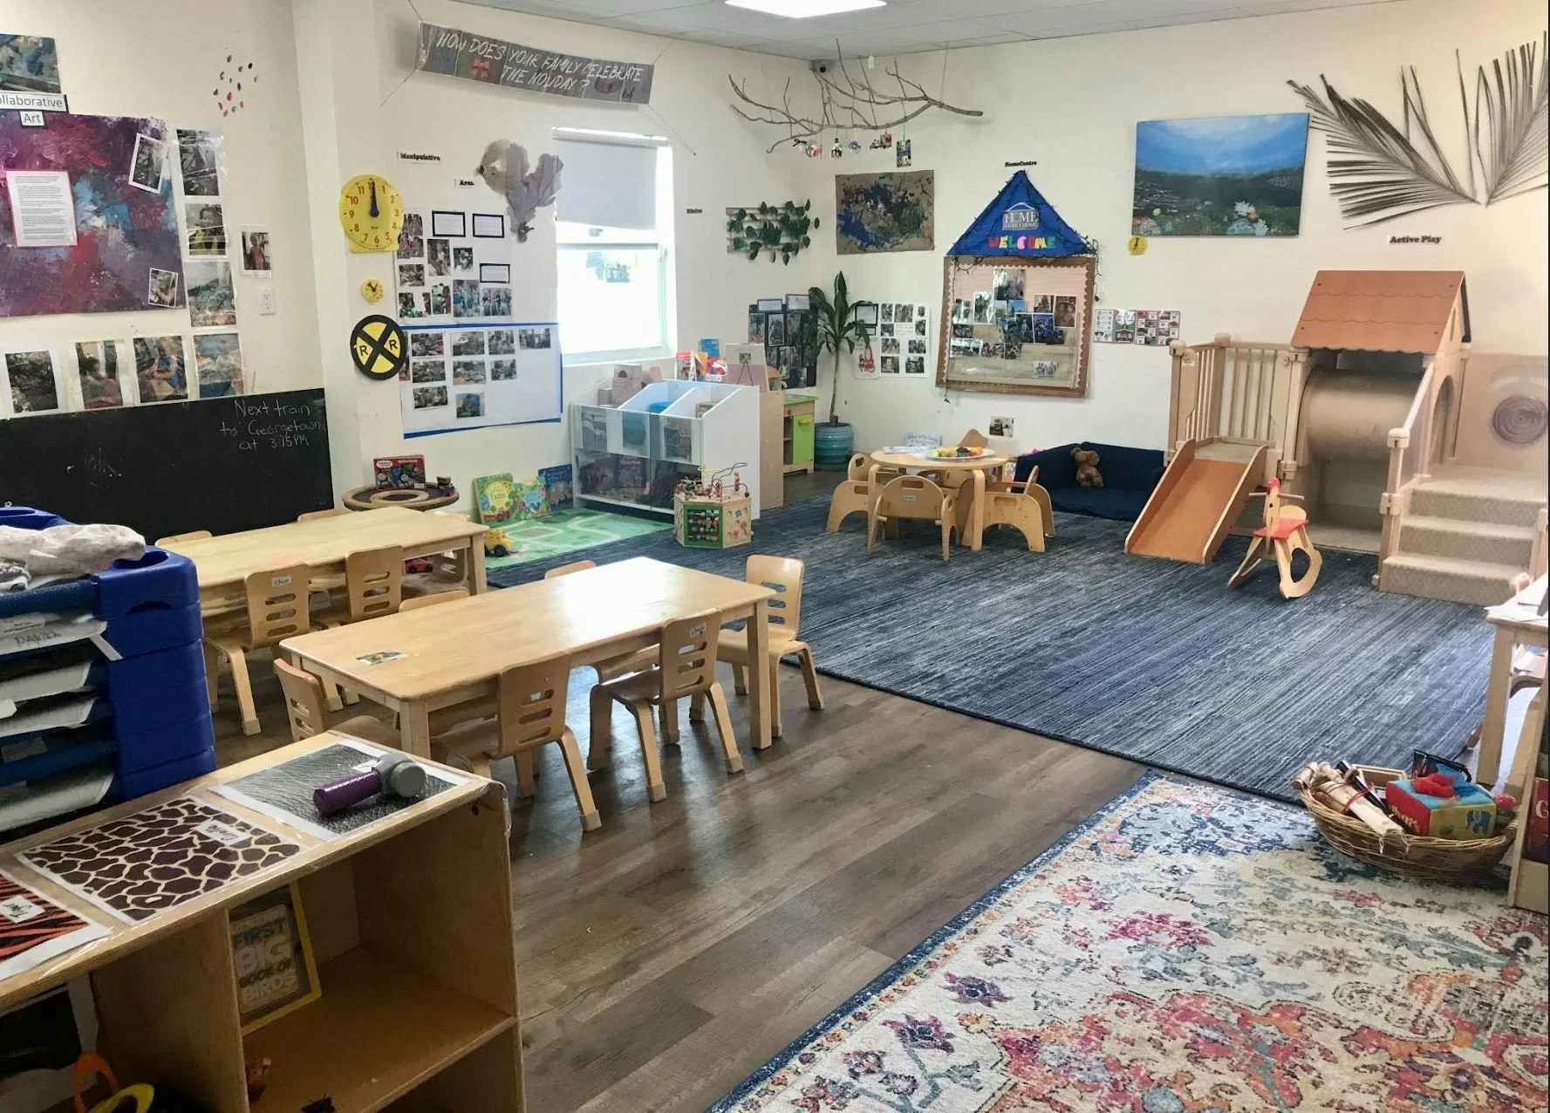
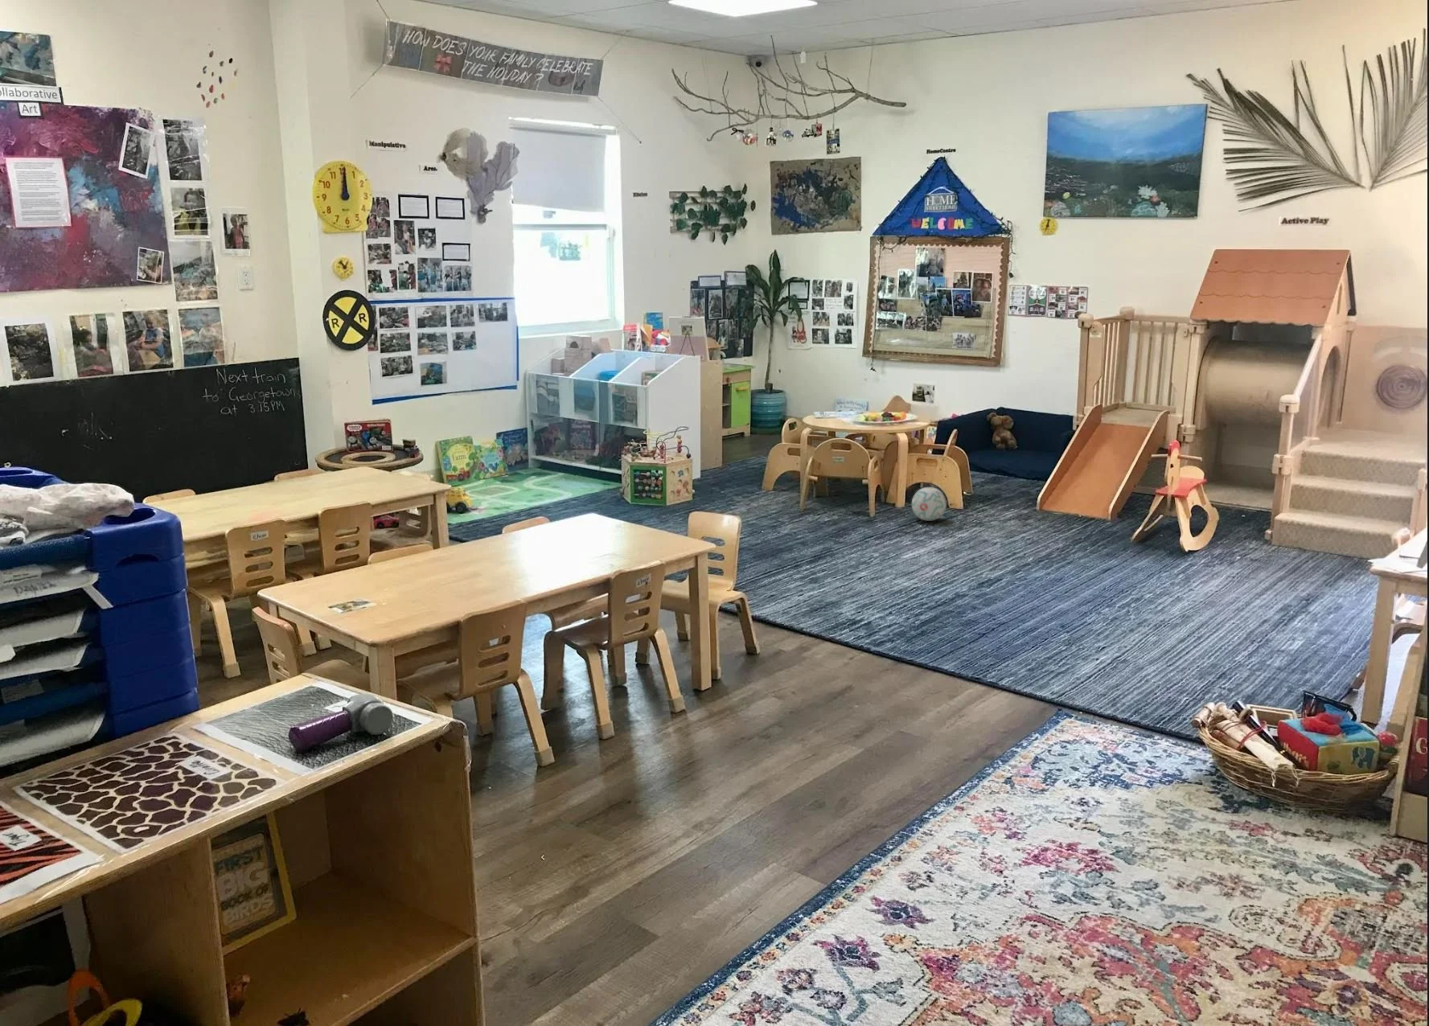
+ ball [911,487,947,521]
